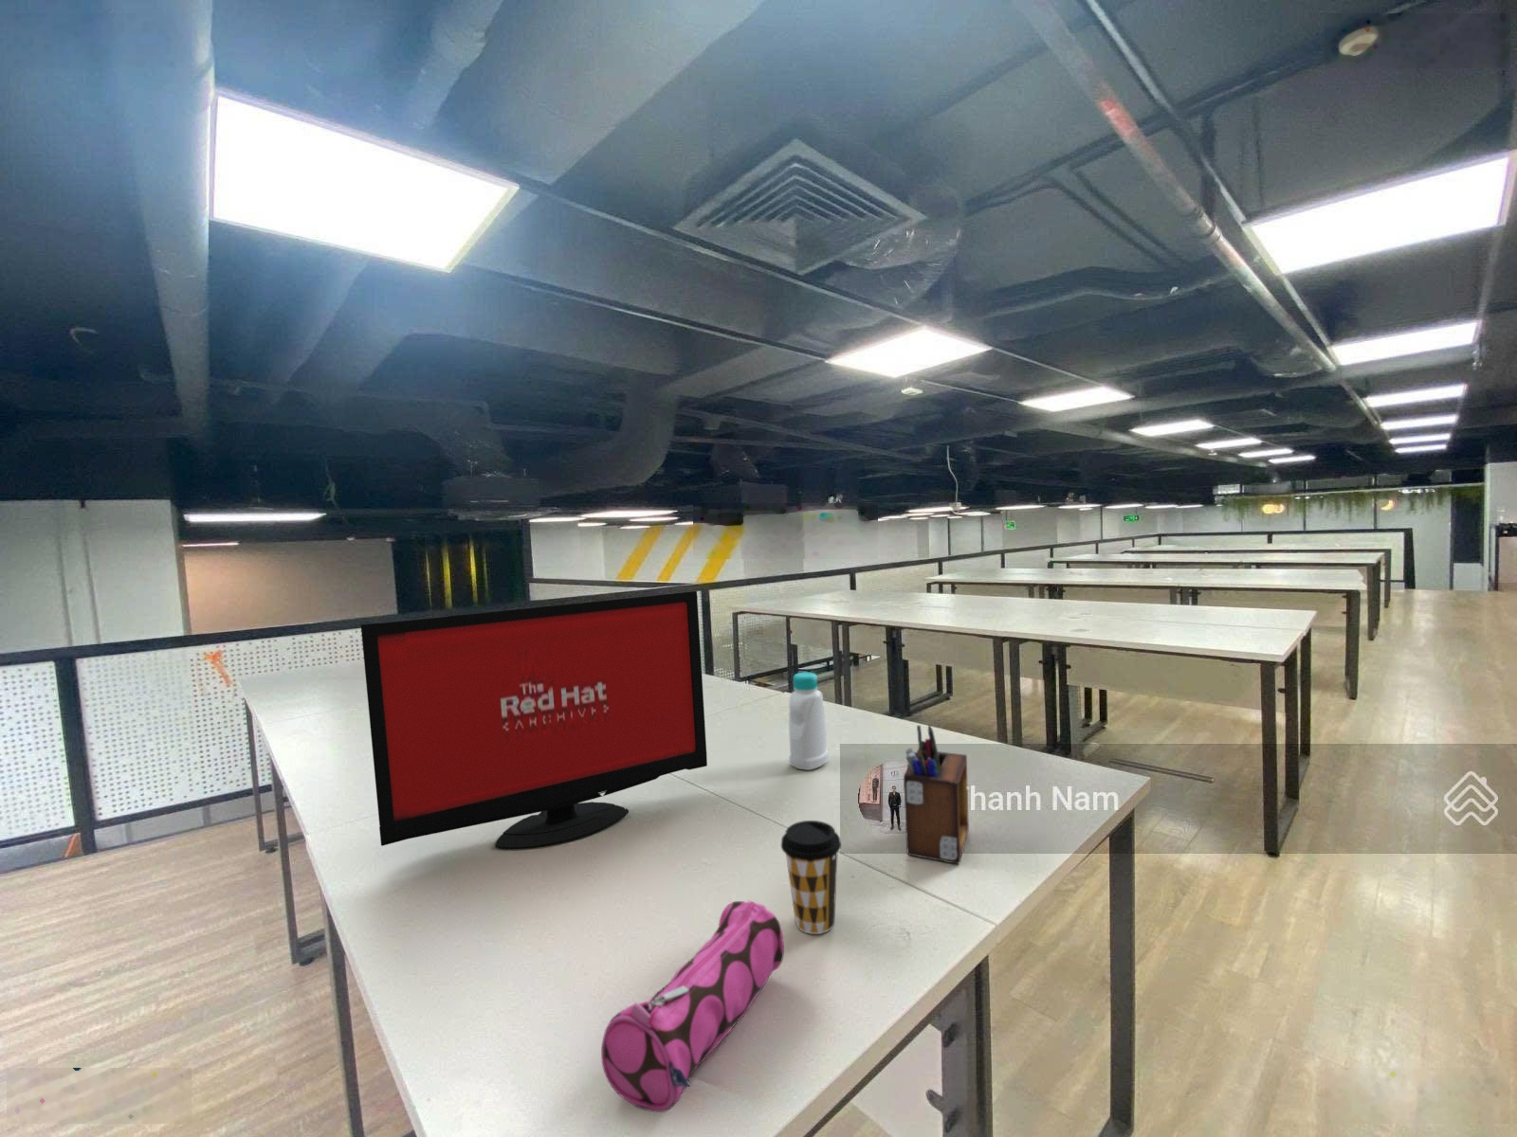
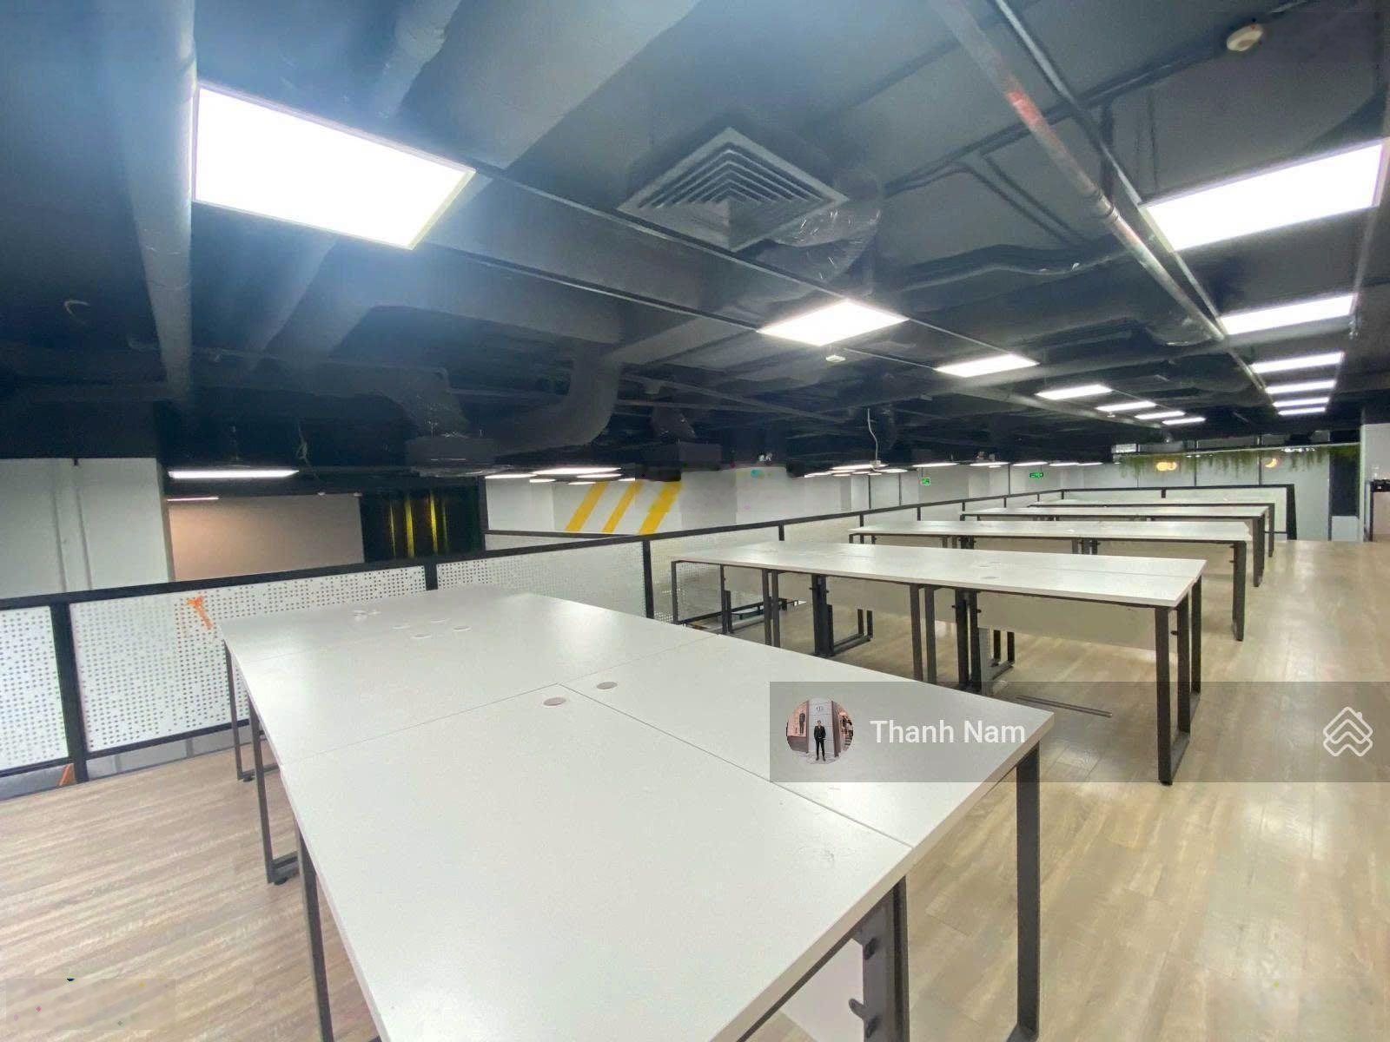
- pencil case [600,901,785,1113]
- bottle [788,671,830,772]
- coffee cup [780,819,842,935]
- desk organizer [903,724,970,865]
- computer monitor [361,590,708,850]
